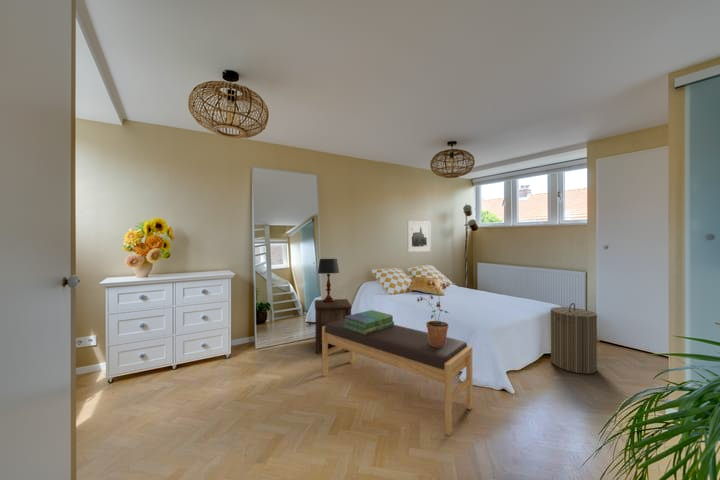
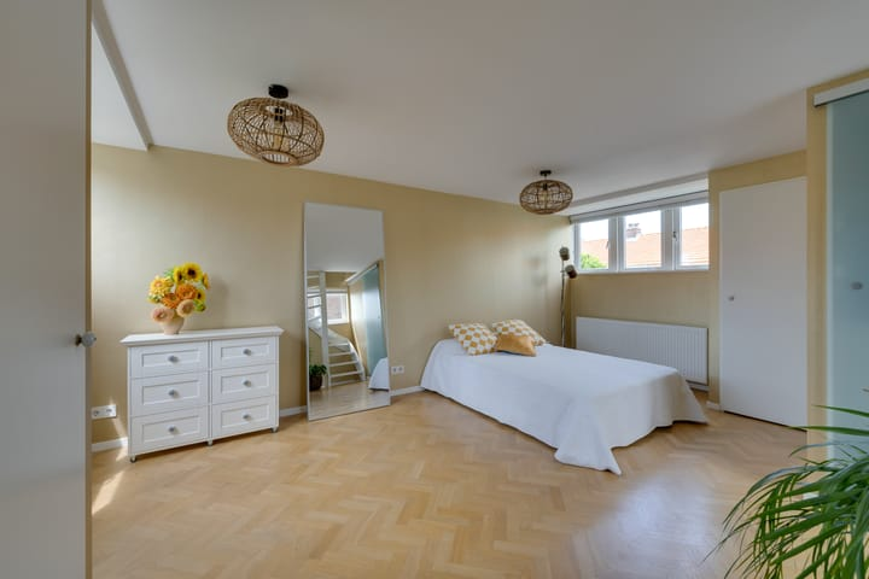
- bench [321,318,473,436]
- stack of books [343,309,395,335]
- laundry hamper [549,302,598,375]
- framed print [406,220,431,253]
- table lamp [317,258,340,302]
- potted plant [416,279,452,347]
- nightstand [314,298,353,355]
